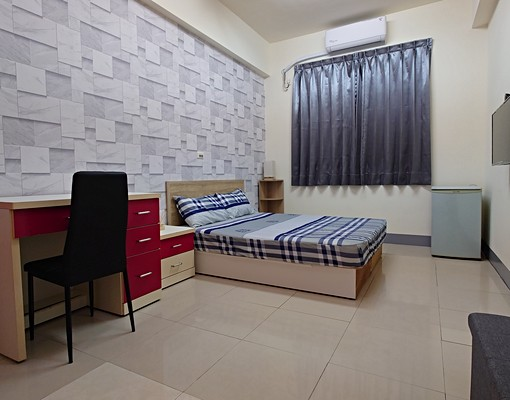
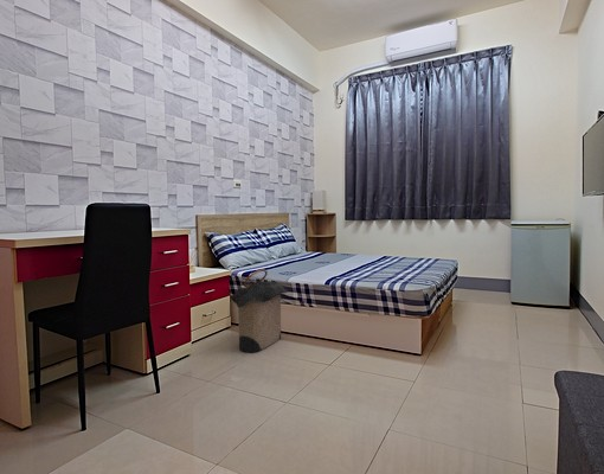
+ laundry hamper [229,268,289,353]
